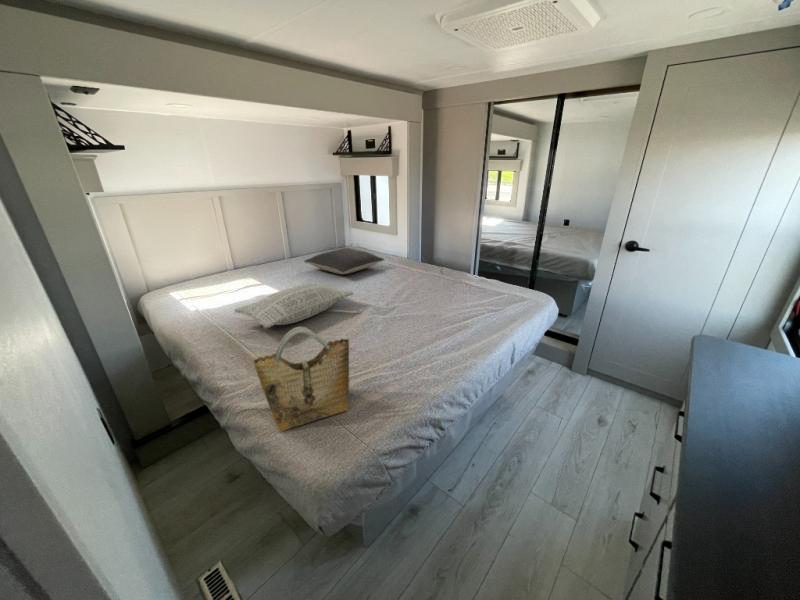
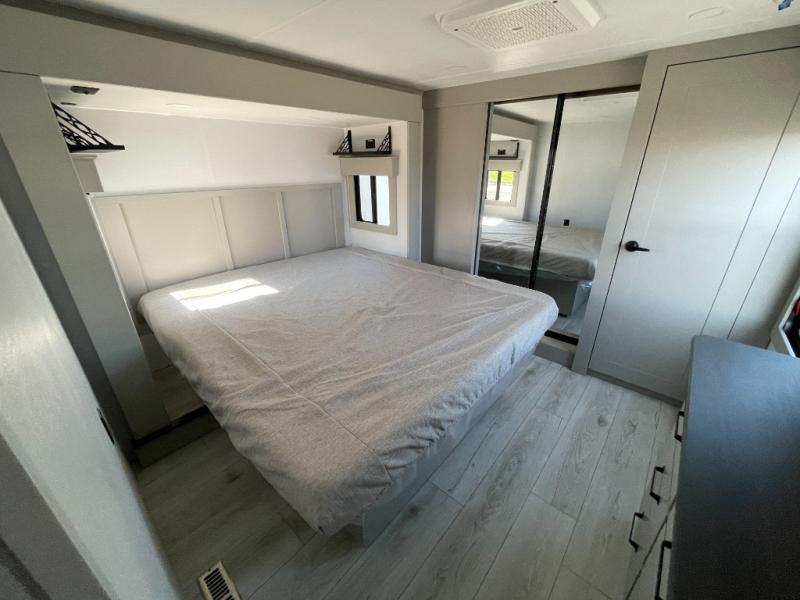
- pillow [233,281,355,330]
- grocery bag [252,326,350,432]
- pillow [303,247,386,275]
